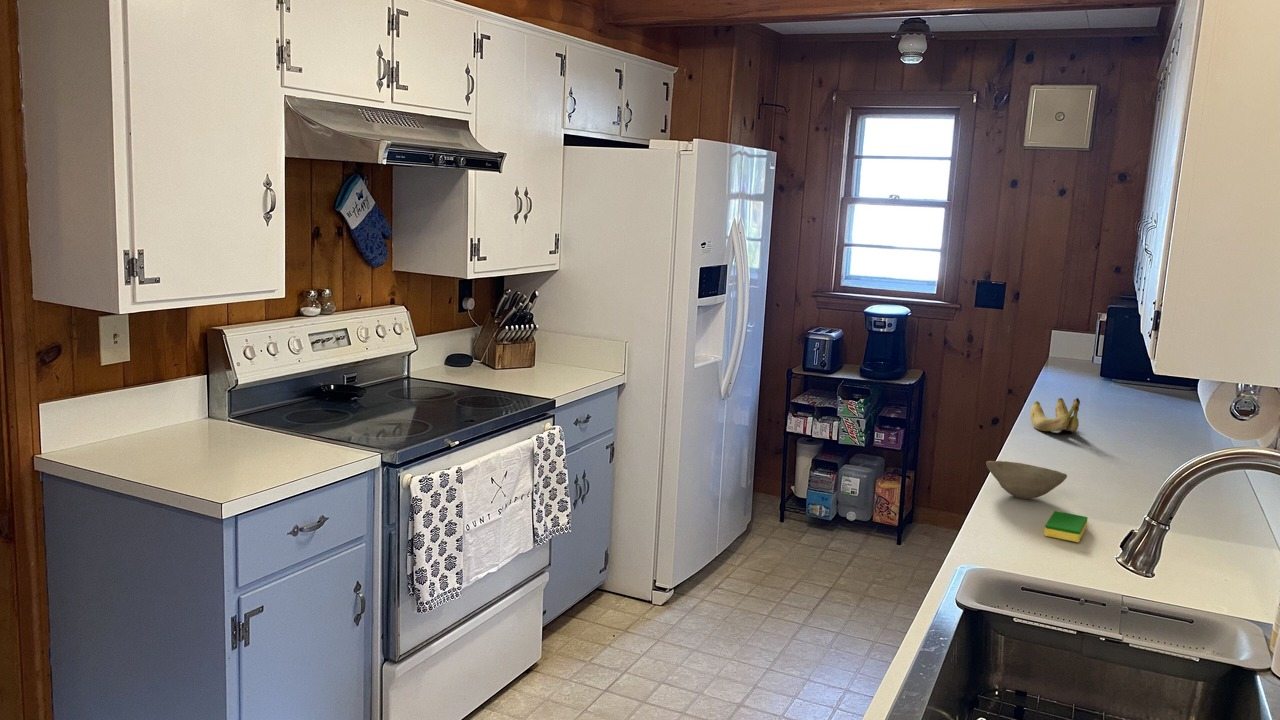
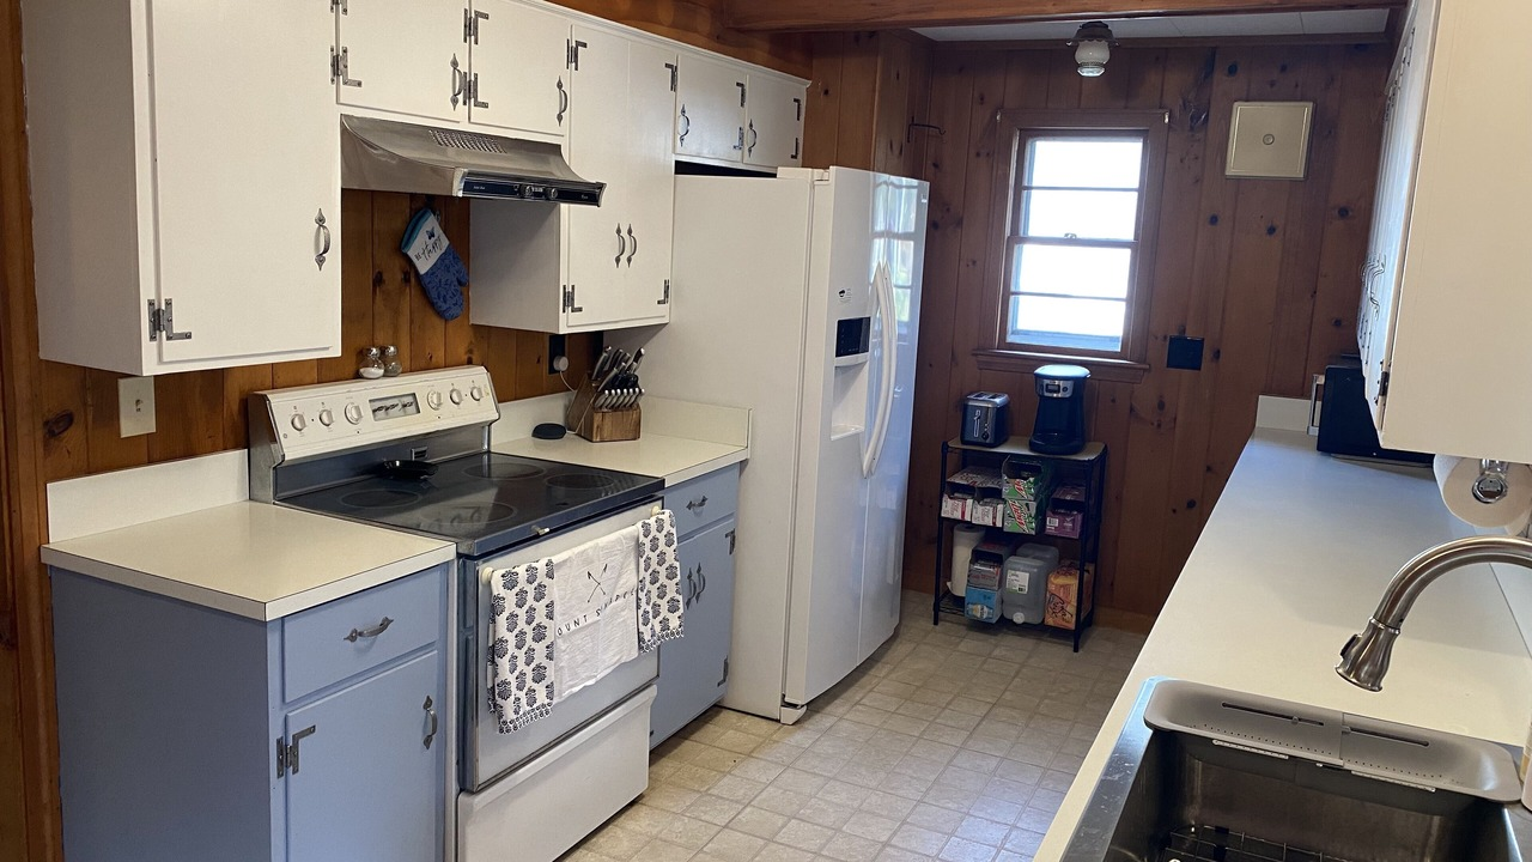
- banana [1029,397,1081,433]
- dish sponge [1043,510,1089,543]
- bowl [985,460,1068,500]
